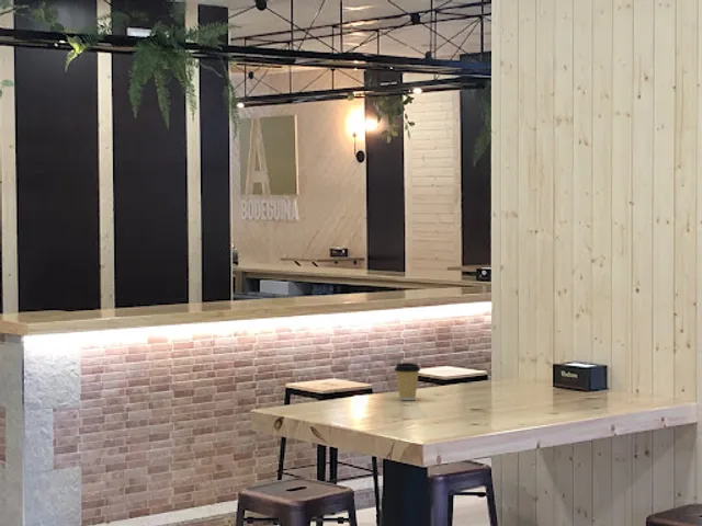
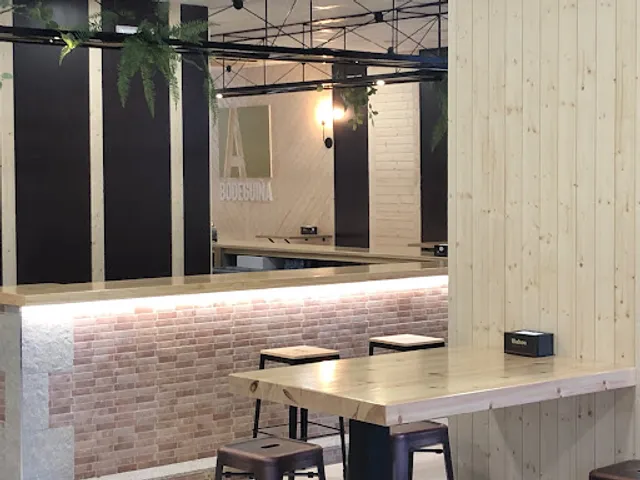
- coffee cup [394,362,421,401]
